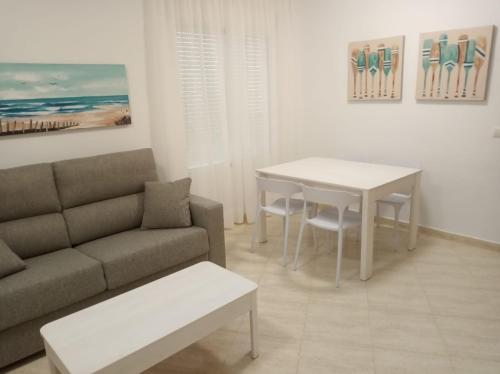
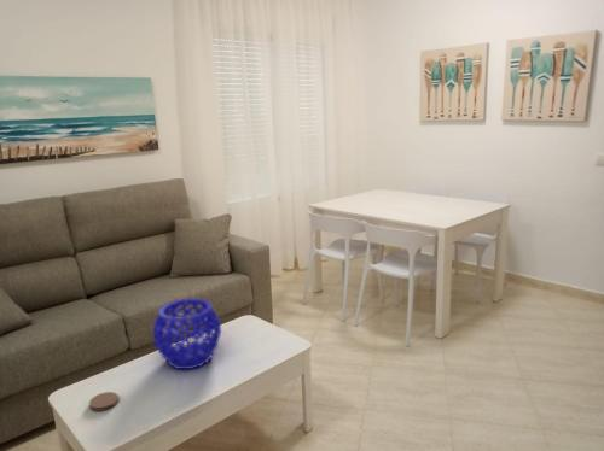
+ coaster [88,391,120,412]
+ decorative bowl [152,298,222,370]
